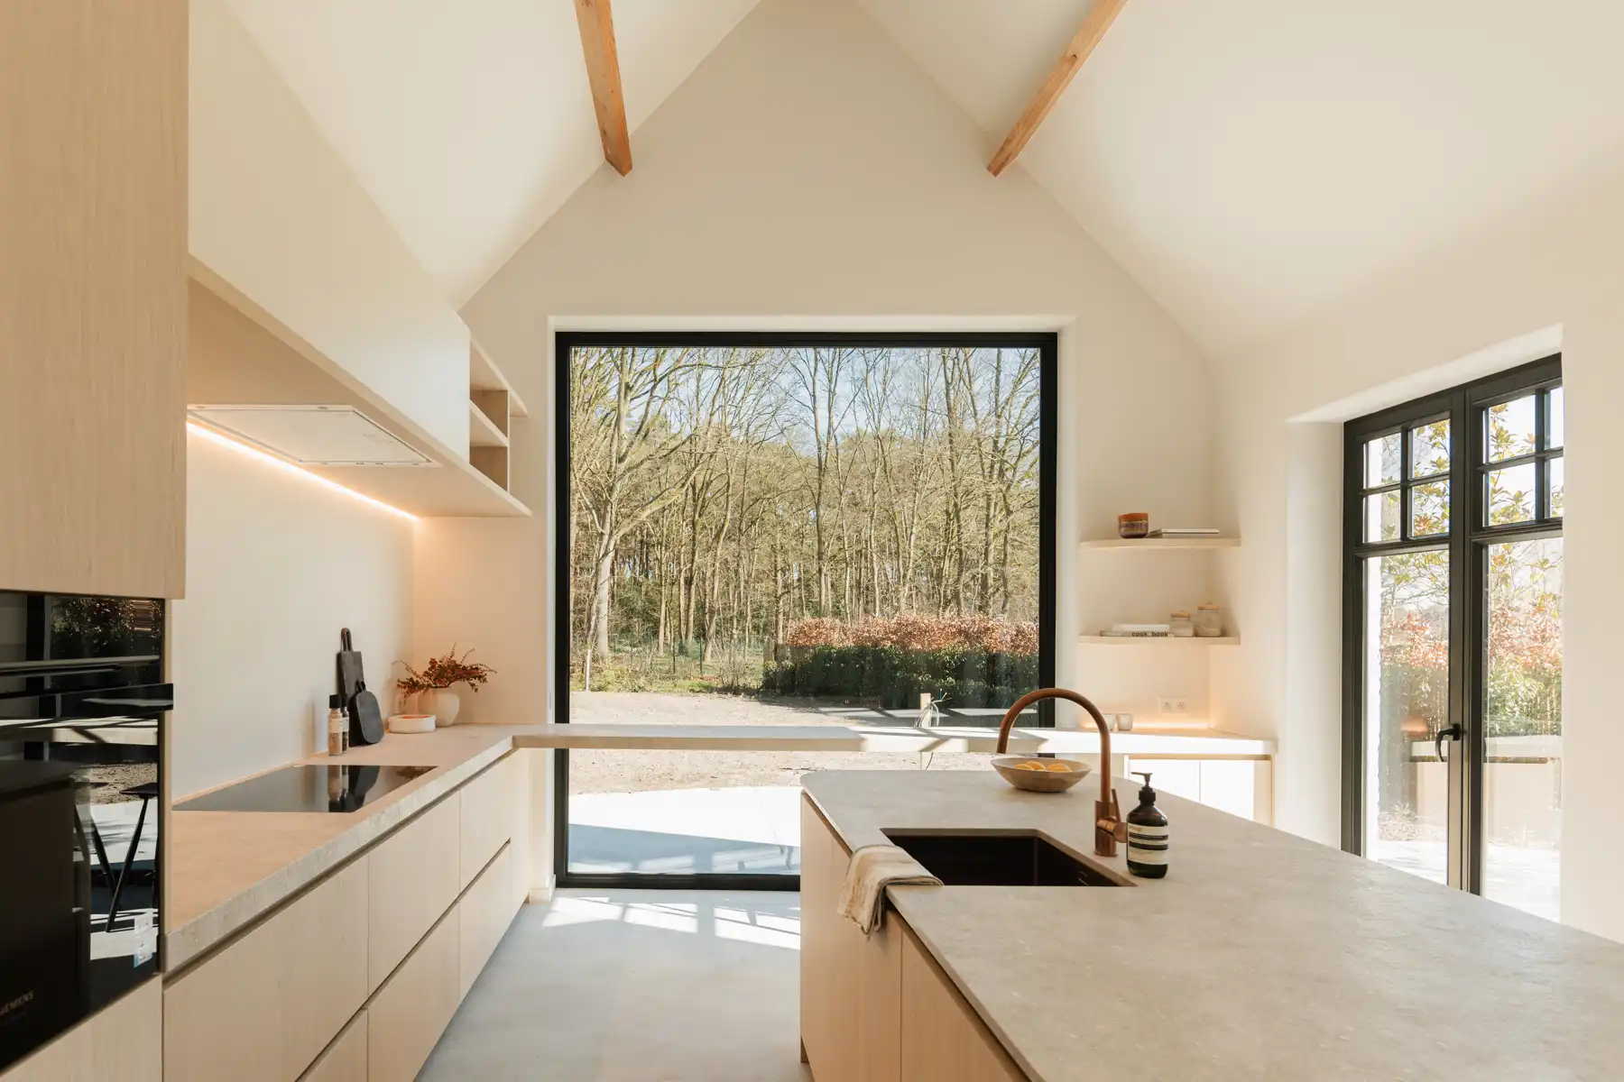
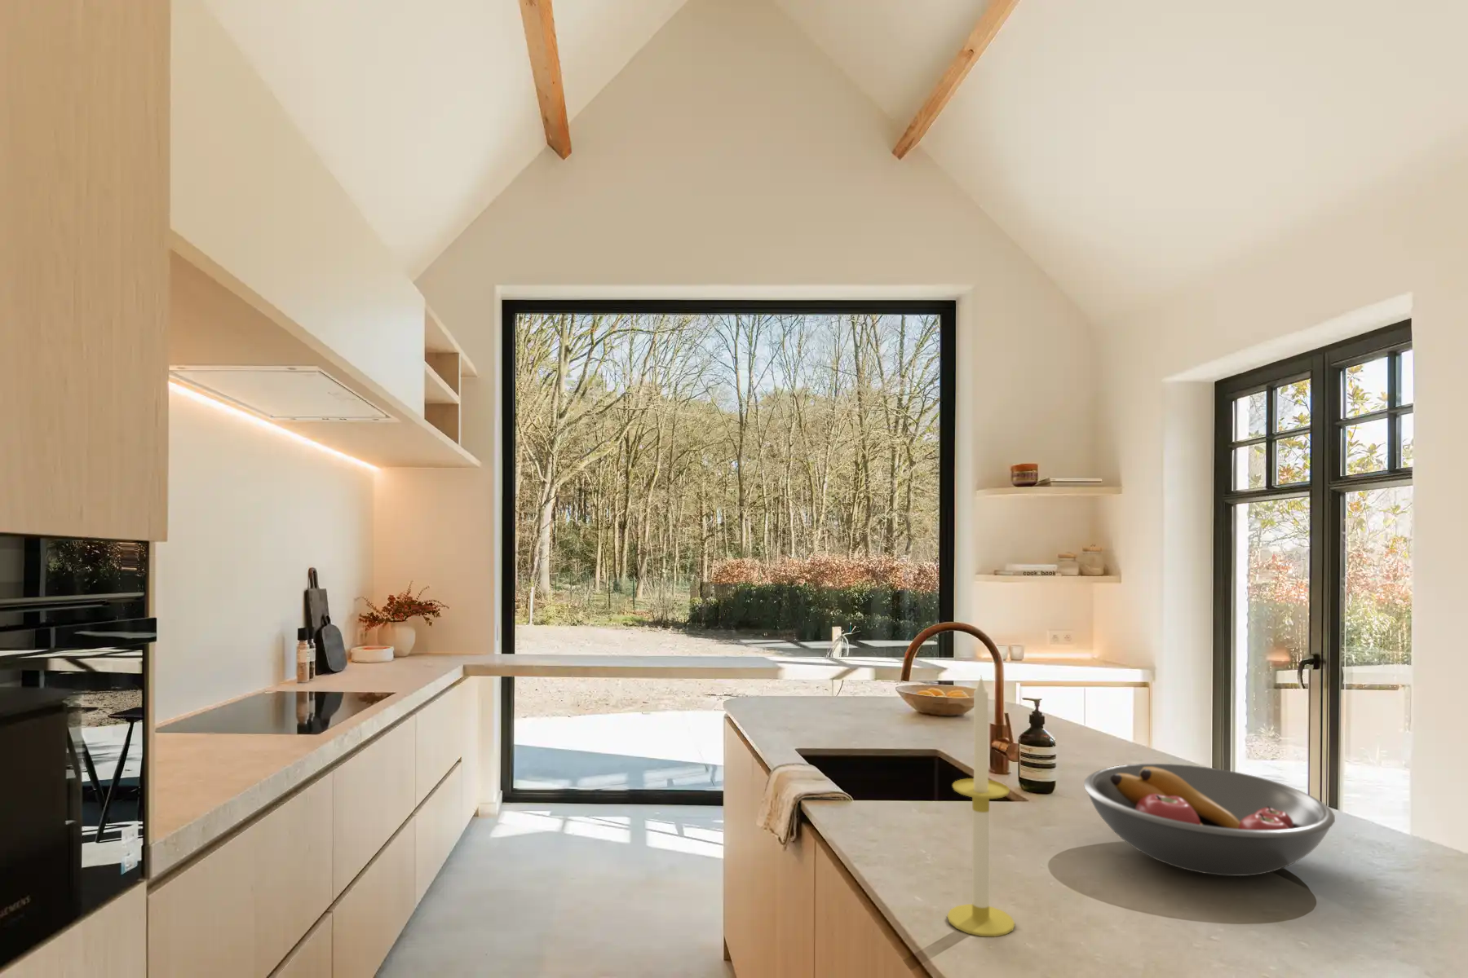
+ fruit bowl [1084,763,1336,876]
+ candle [946,675,1016,938]
